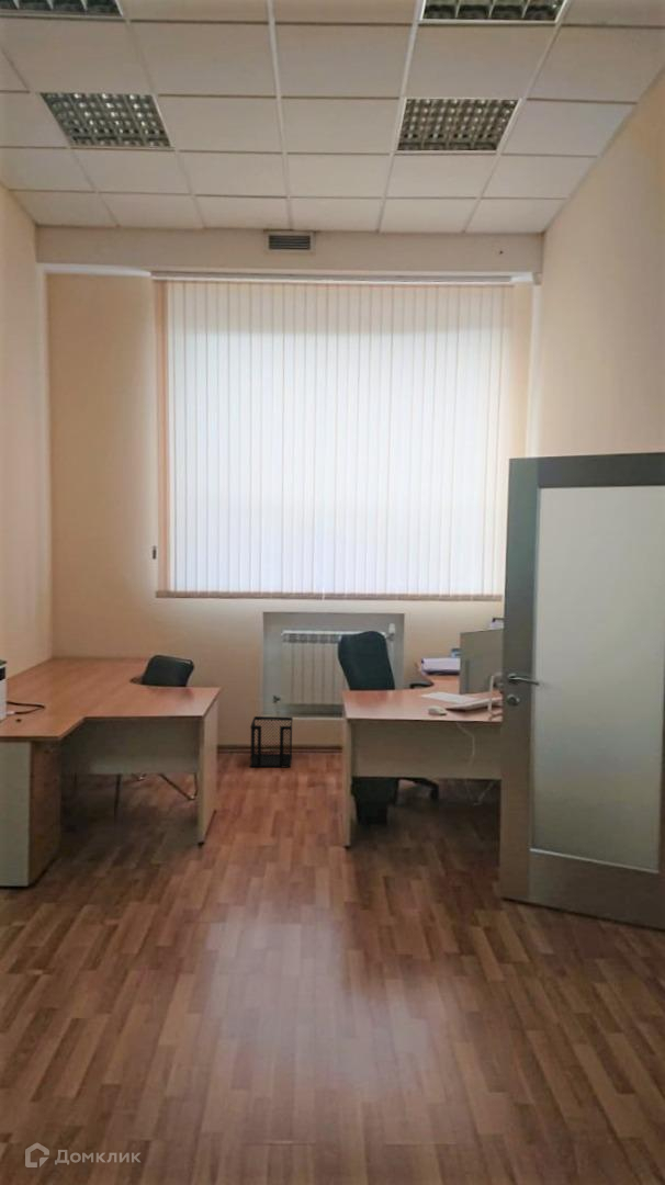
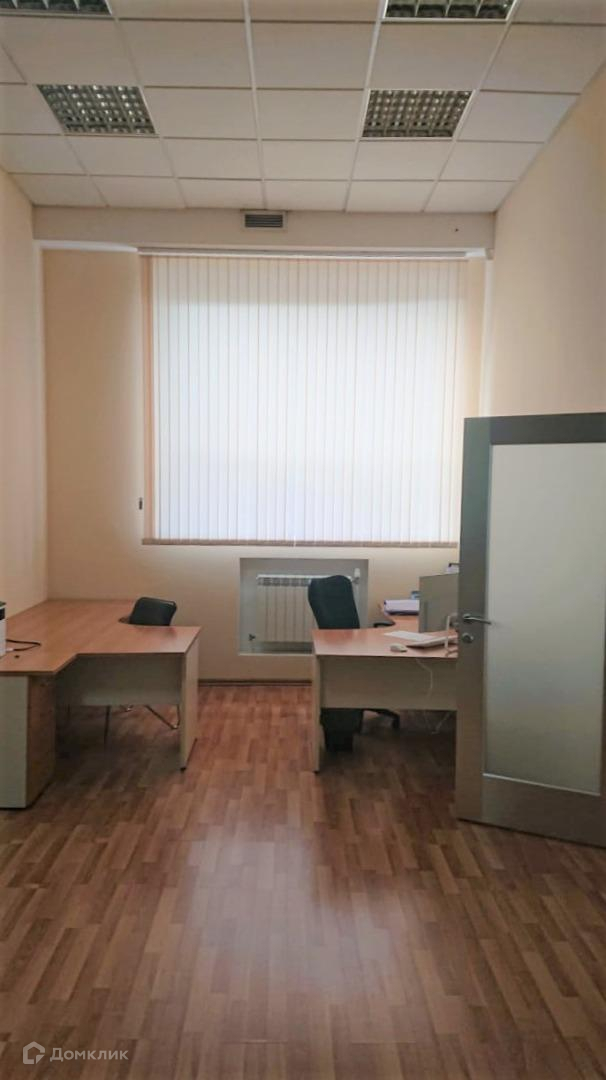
- wastebasket [249,715,294,769]
